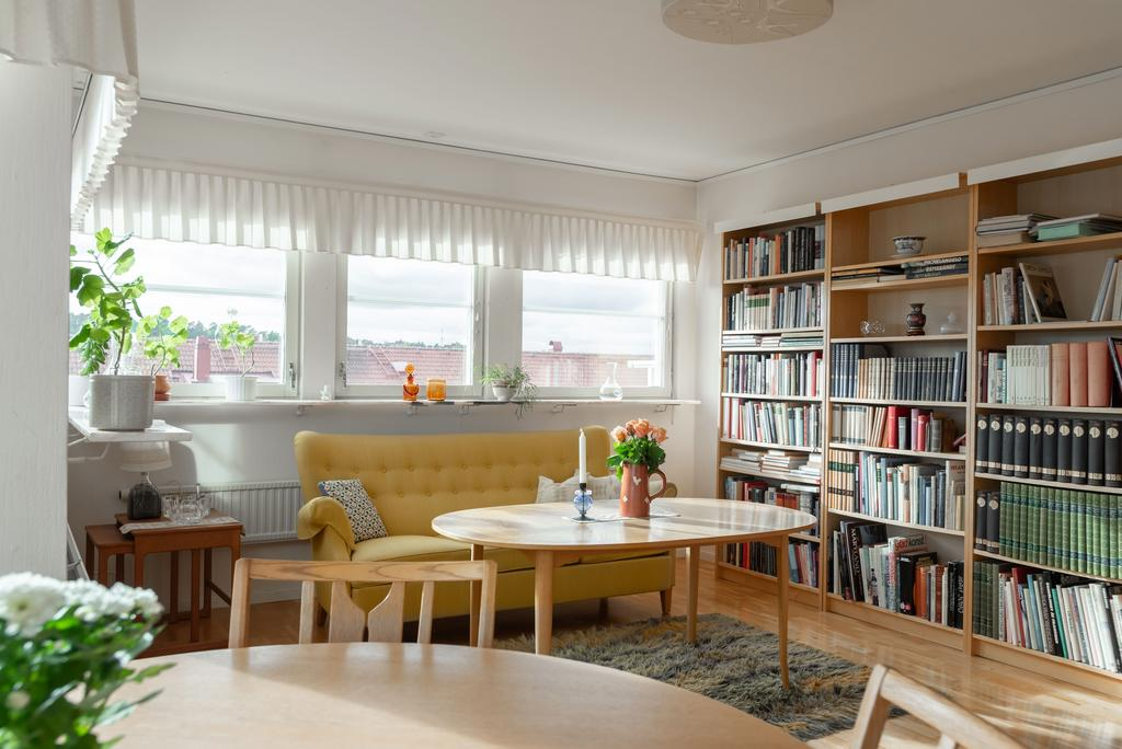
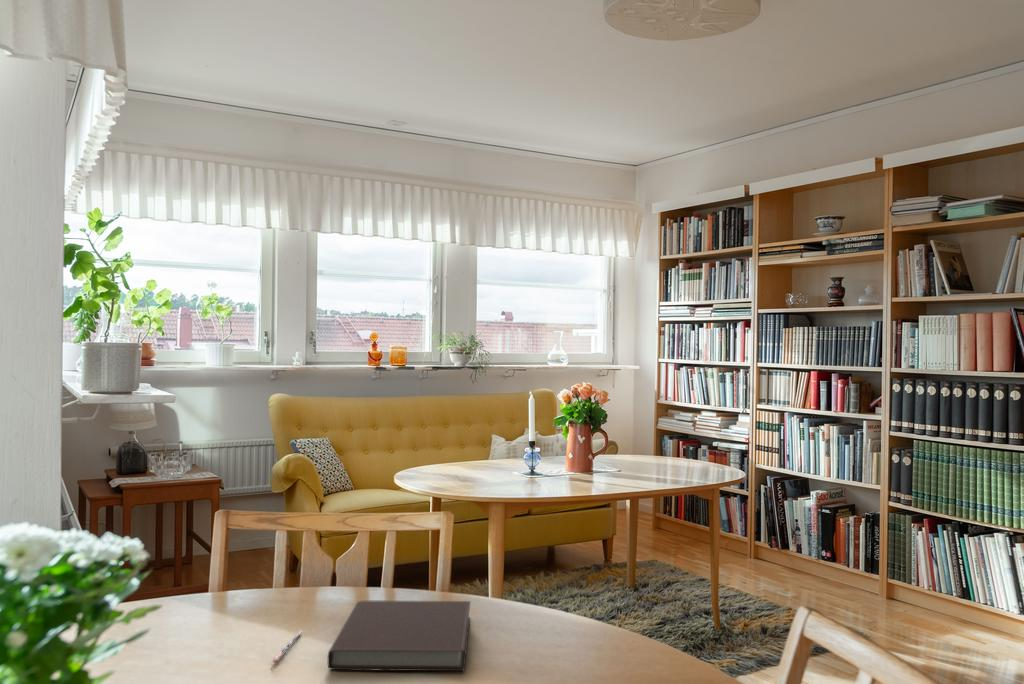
+ notebook [327,600,471,672]
+ pen [272,630,303,664]
